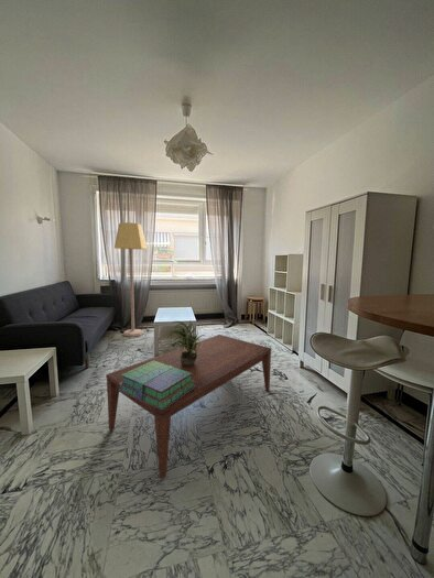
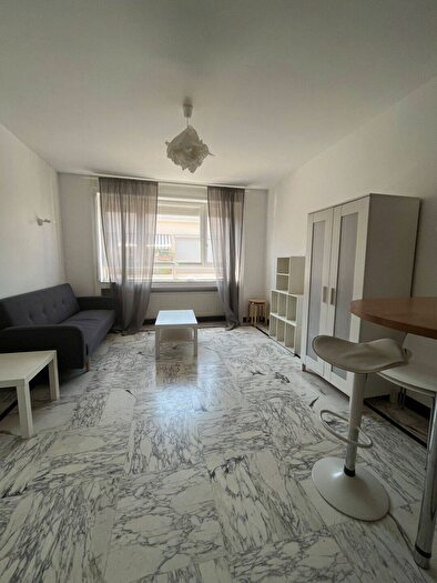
- potted plant [165,320,207,366]
- lamp [113,221,148,338]
- coffee table [105,334,272,480]
- stack of books [119,360,195,410]
